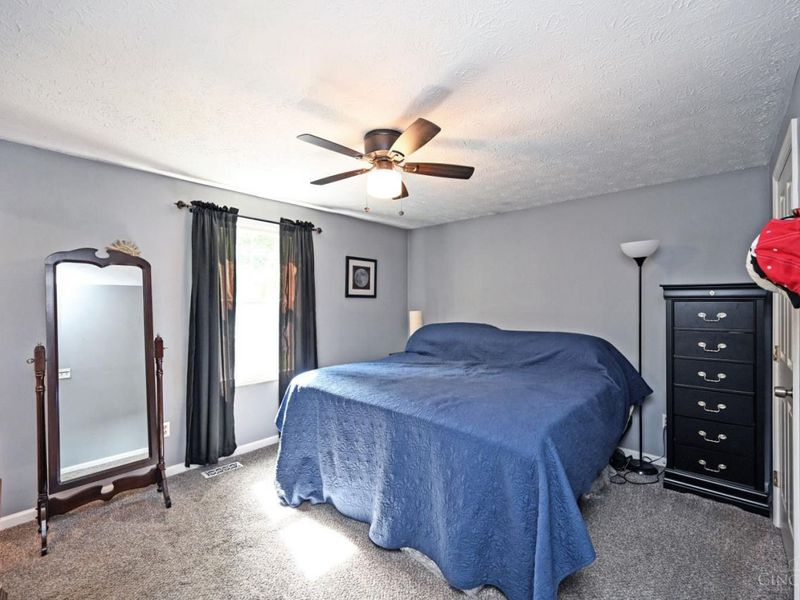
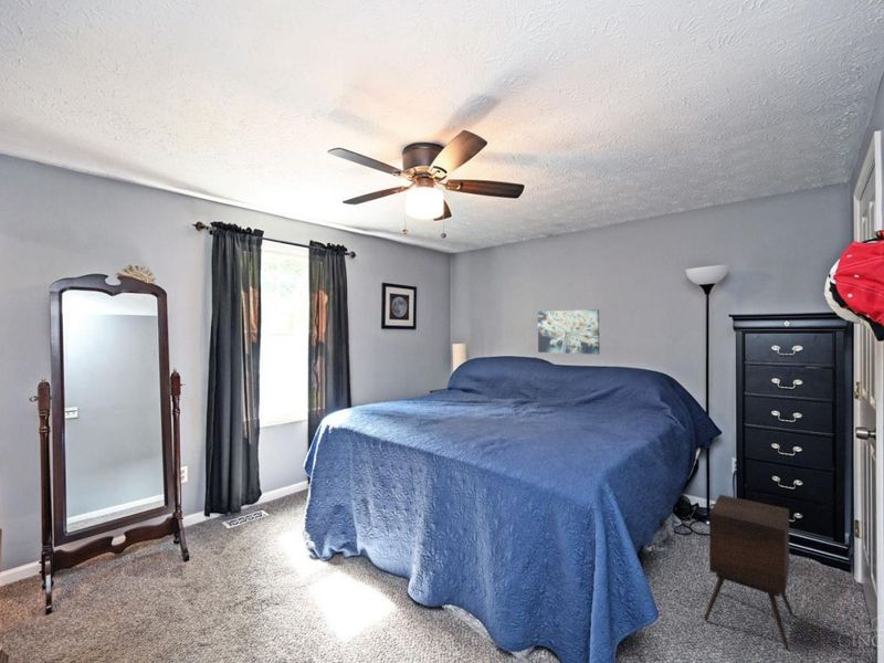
+ side table [703,494,794,652]
+ wall art [537,308,601,356]
